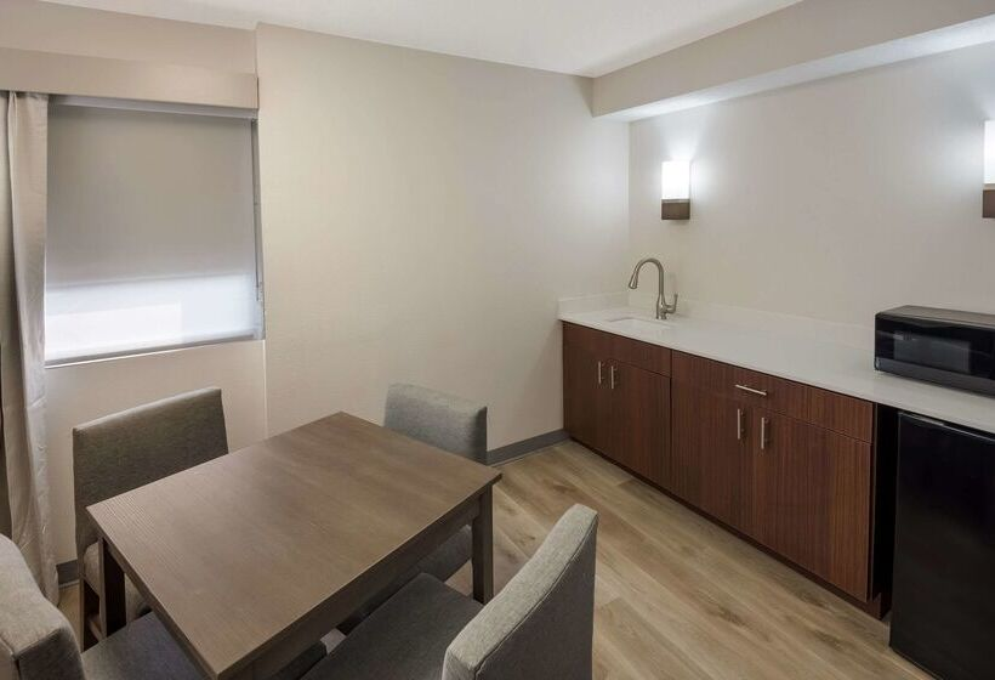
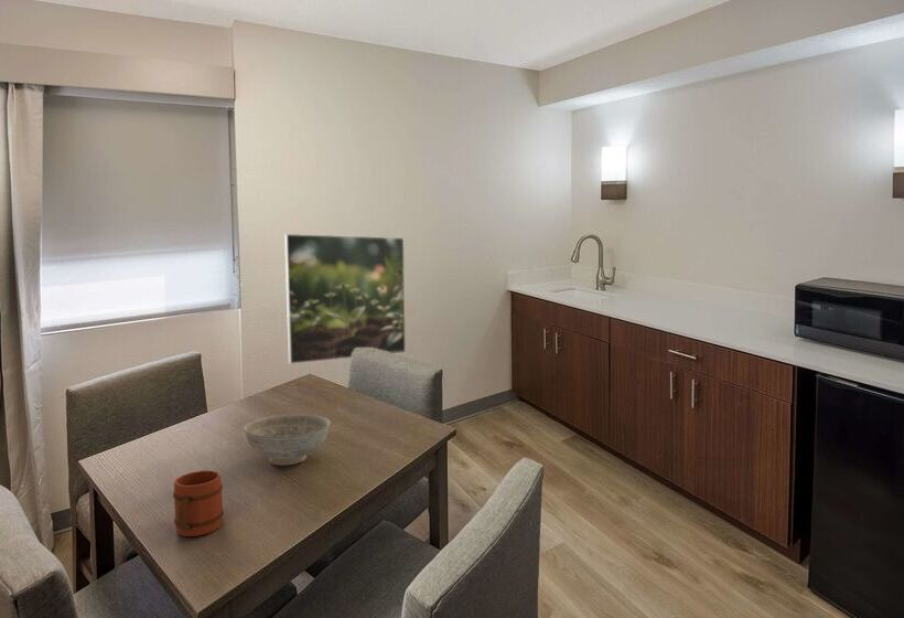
+ mug [172,469,225,537]
+ decorative bowl [243,413,332,466]
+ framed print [283,233,407,365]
